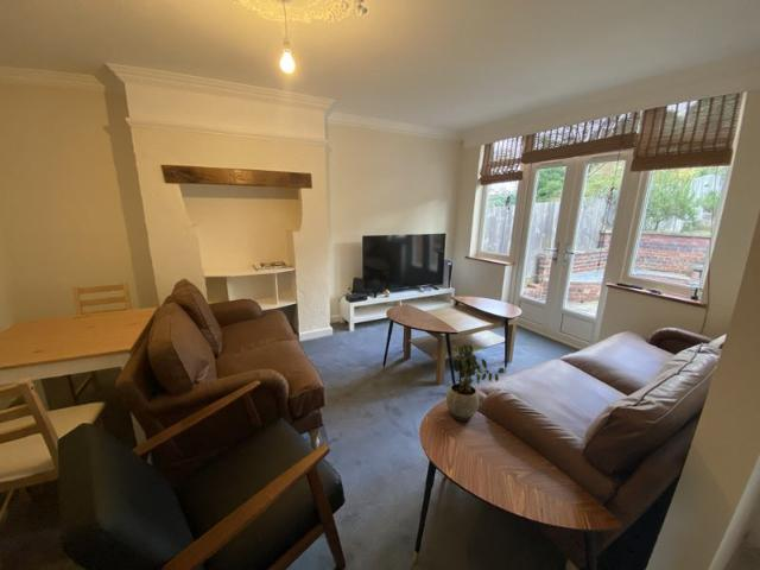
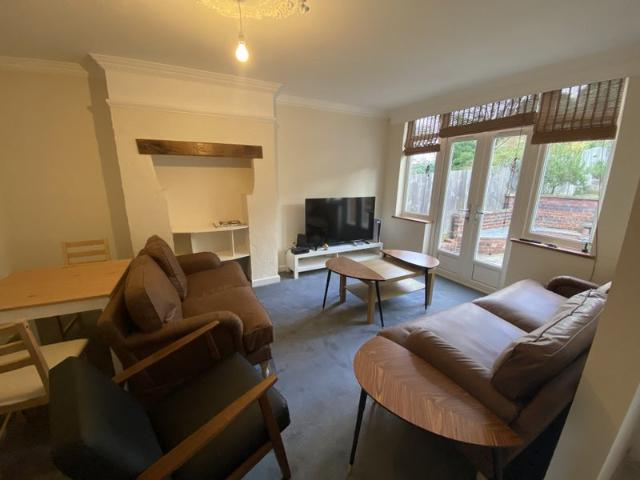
- potted plant [445,343,505,422]
